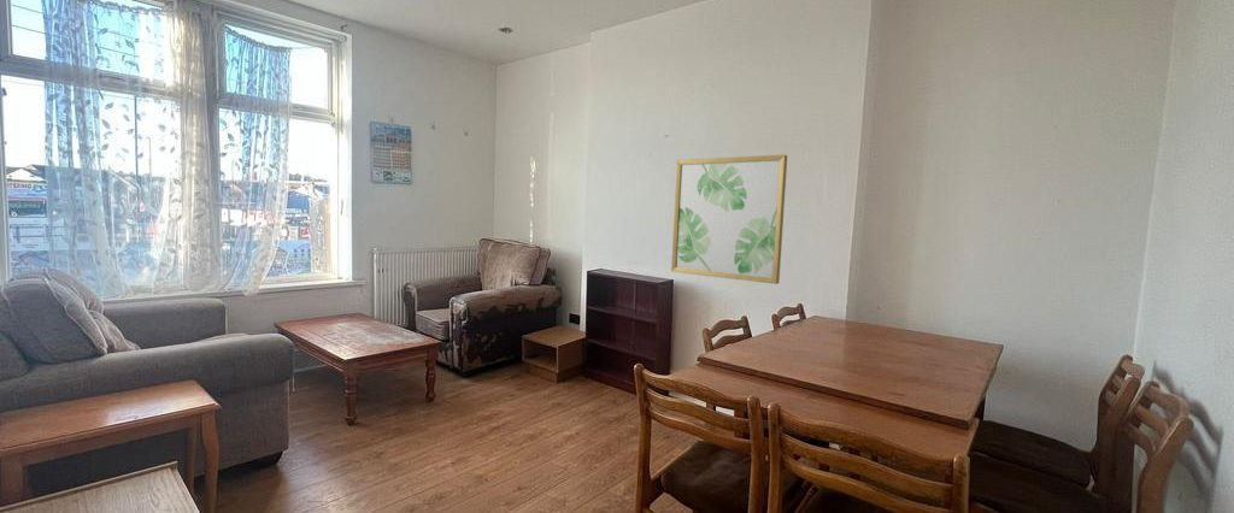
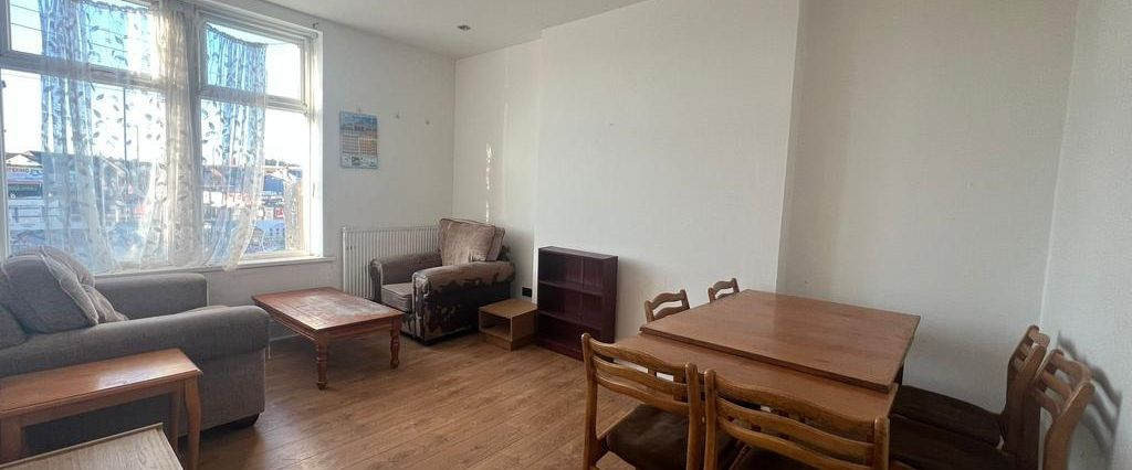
- wall art [670,154,788,285]
